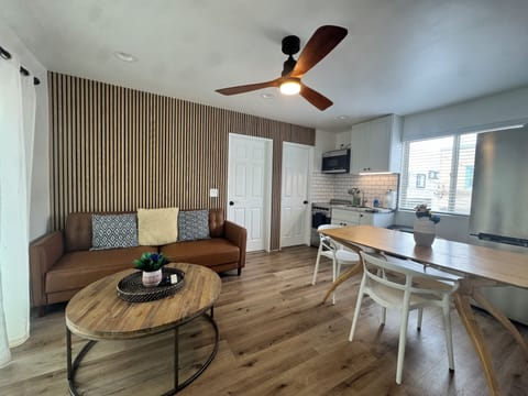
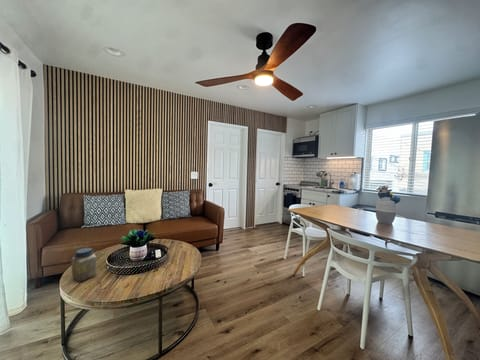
+ jar [71,247,98,283]
